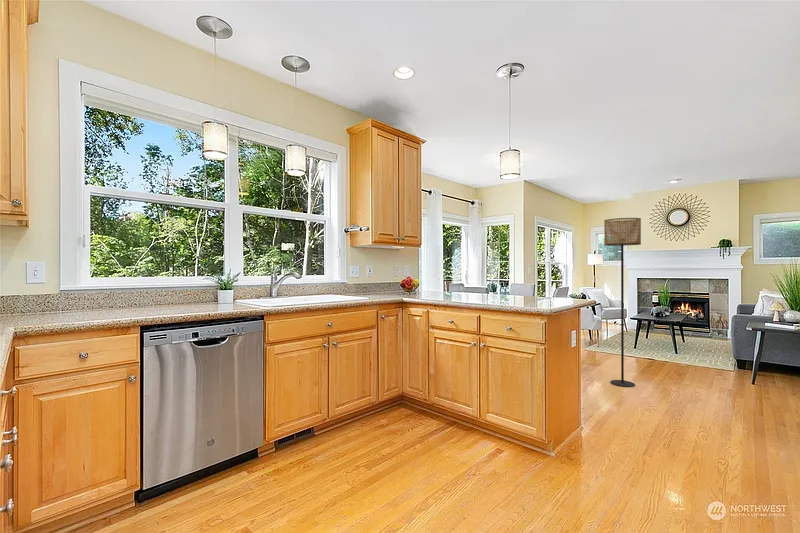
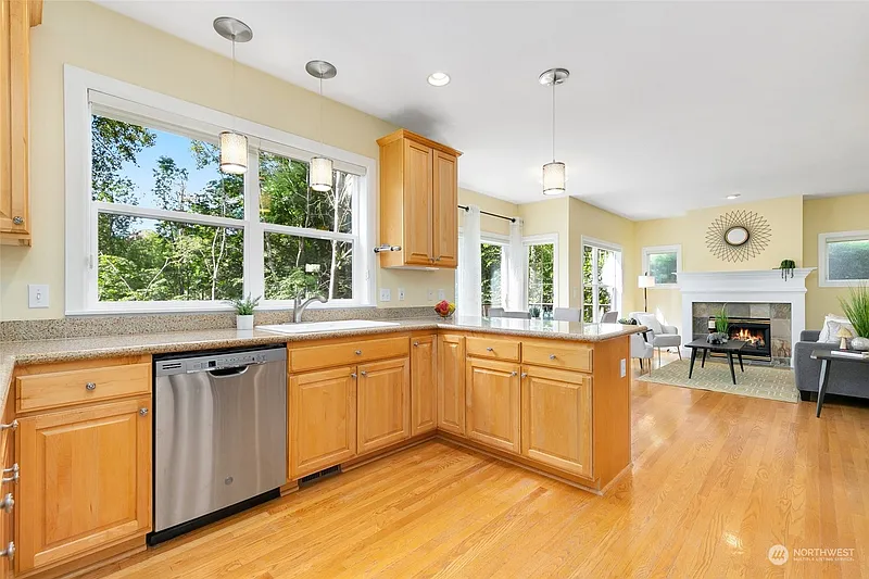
- floor lamp [603,217,642,388]
